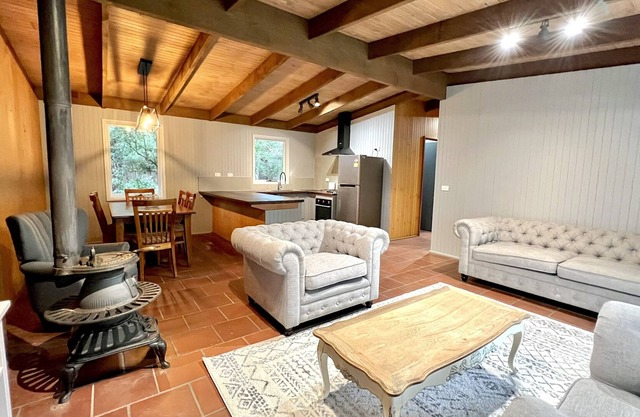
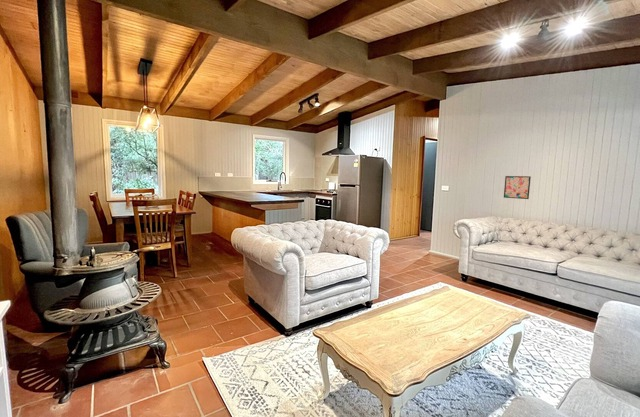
+ wall art [503,175,532,200]
